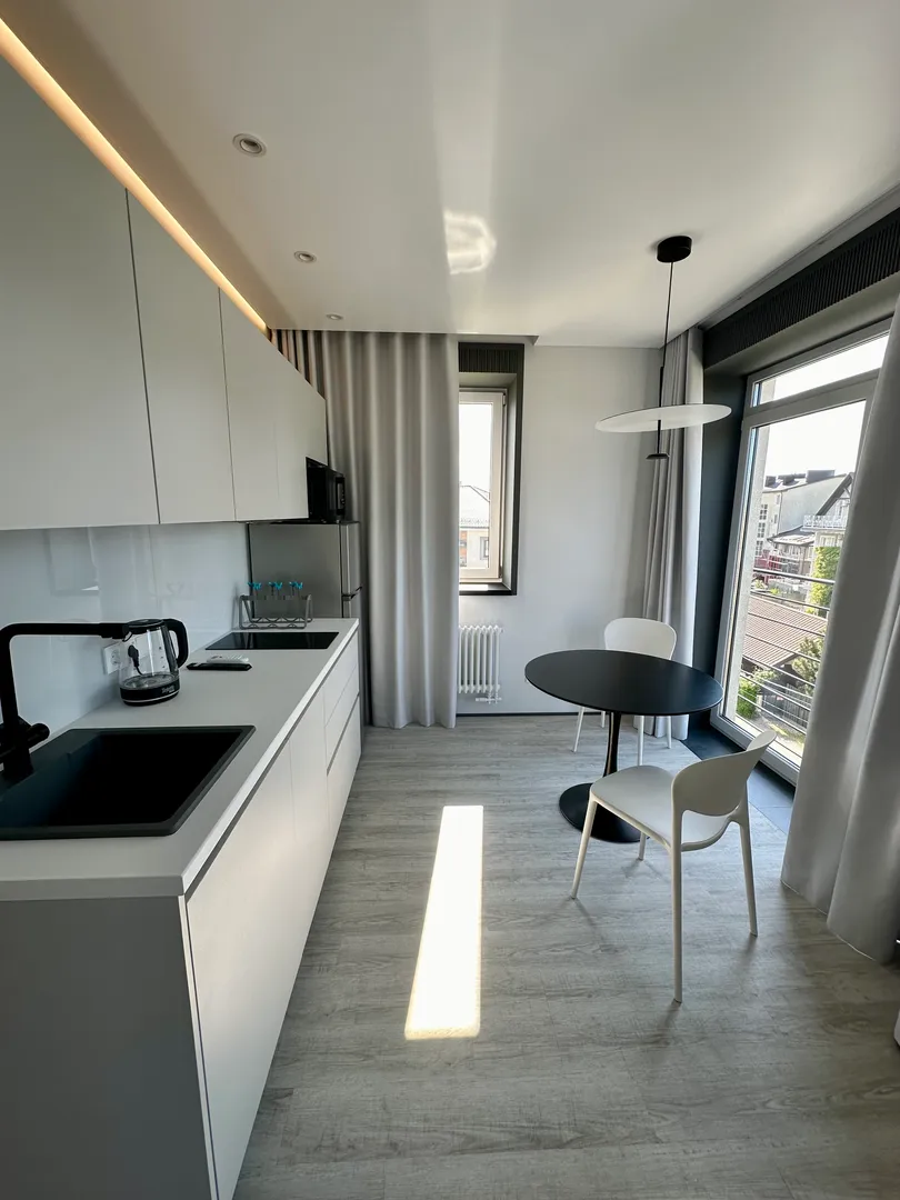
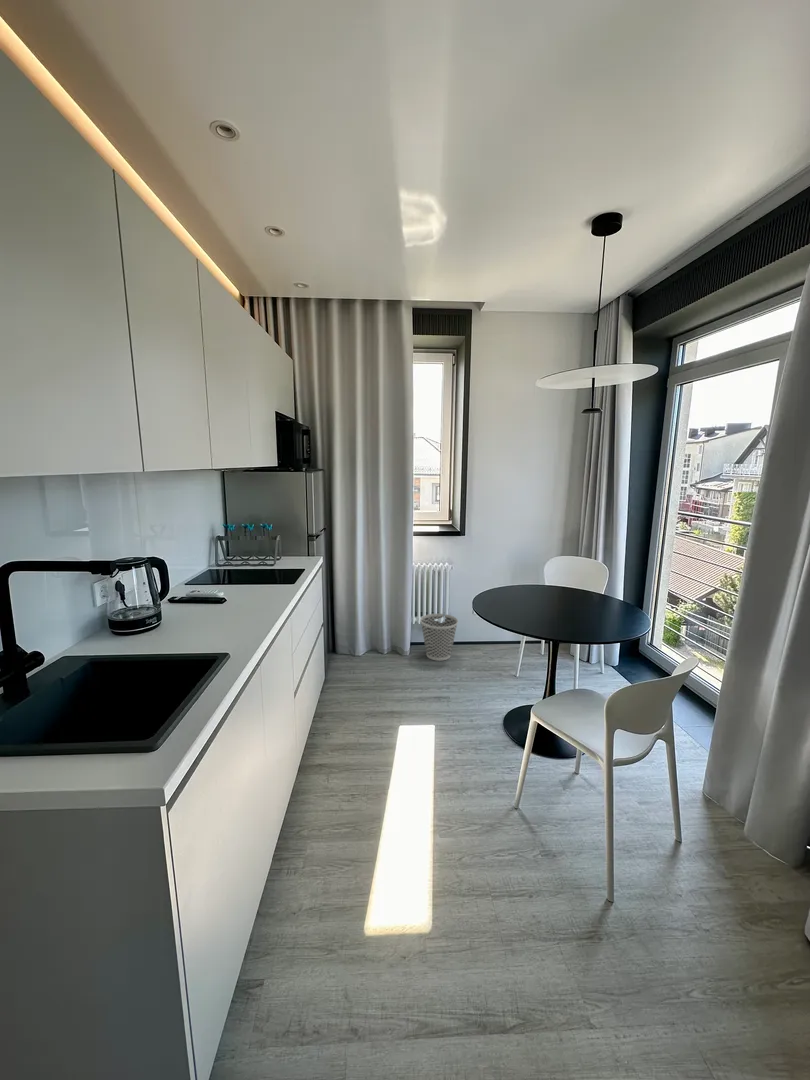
+ wastebasket [419,613,459,662]
